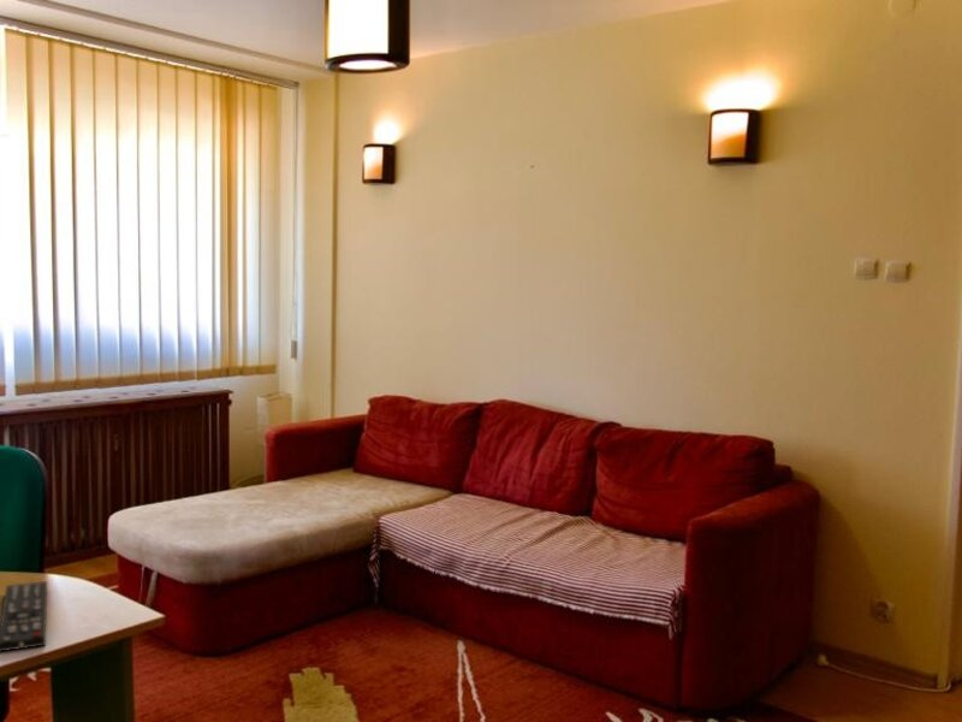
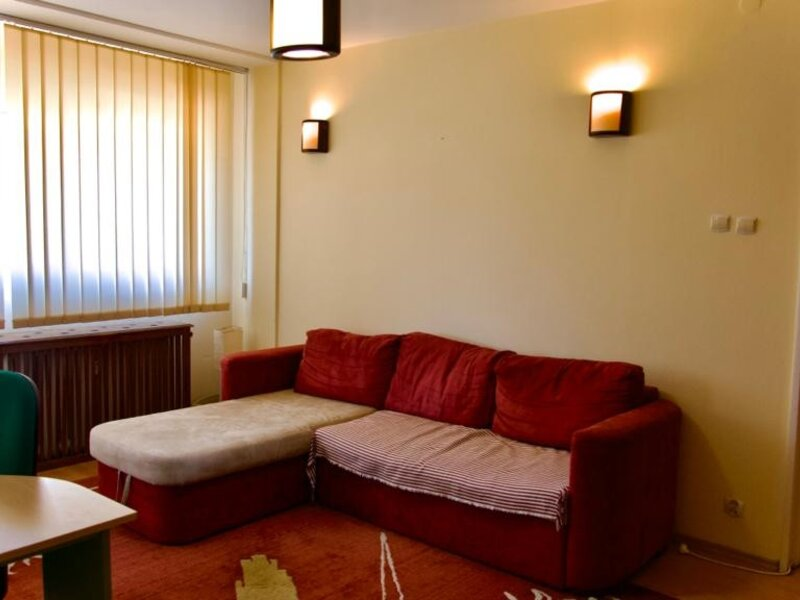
- remote control [0,580,48,653]
